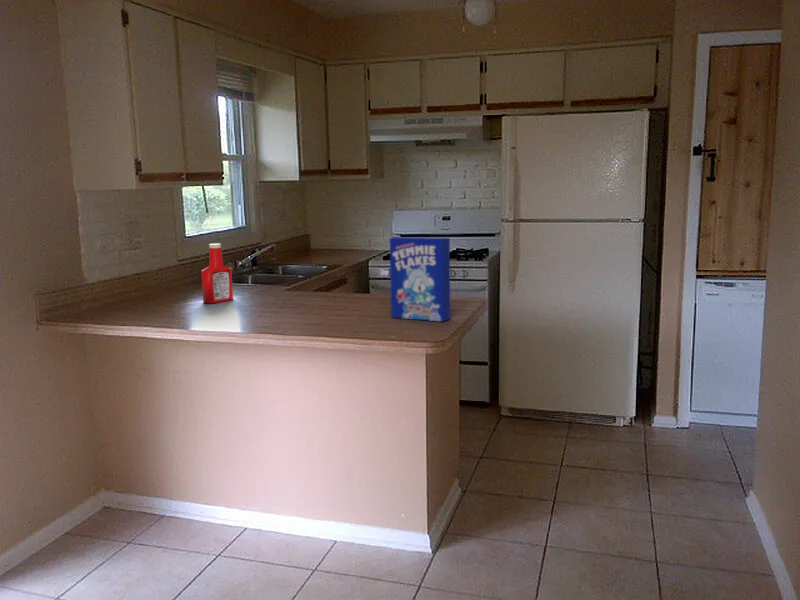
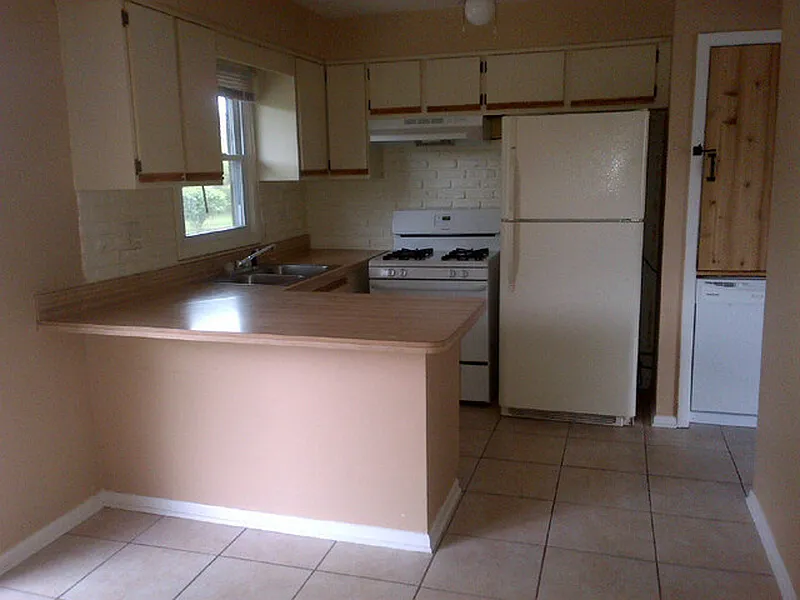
- soap bottle [200,243,234,304]
- cereal box [389,236,451,323]
